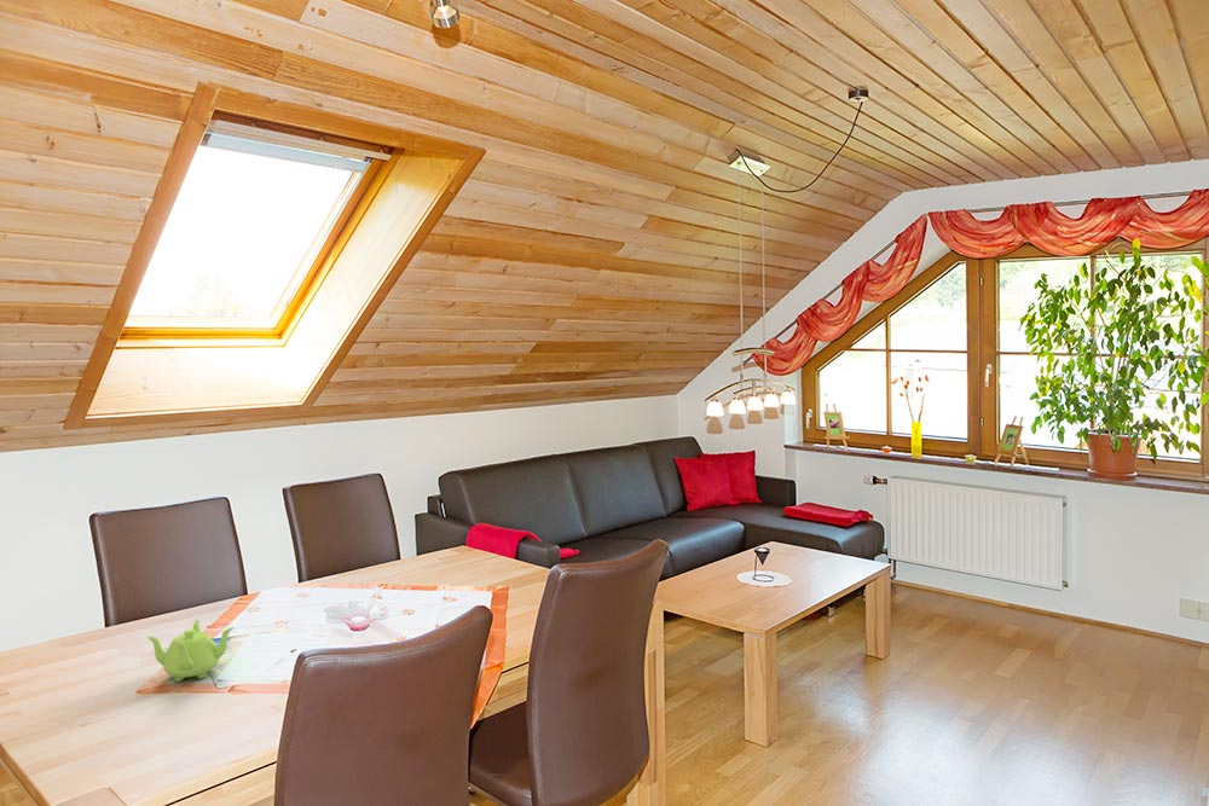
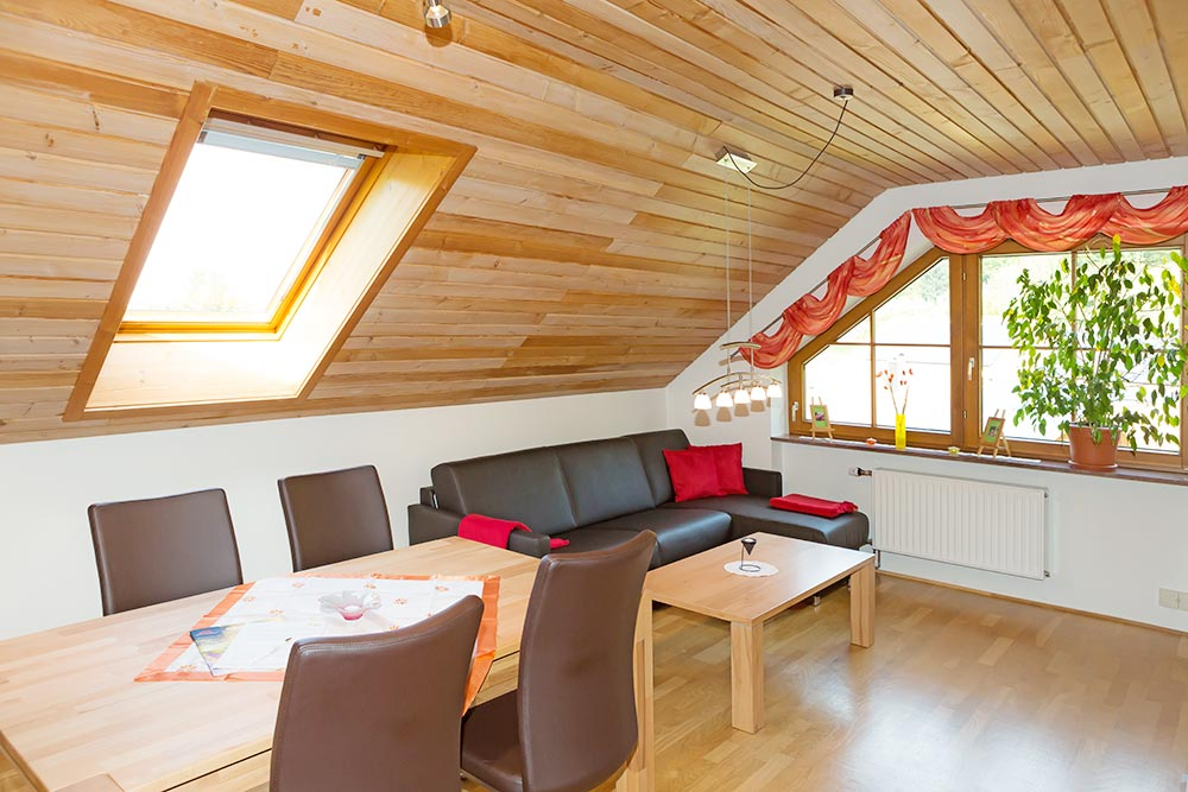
- teapot [145,619,236,683]
